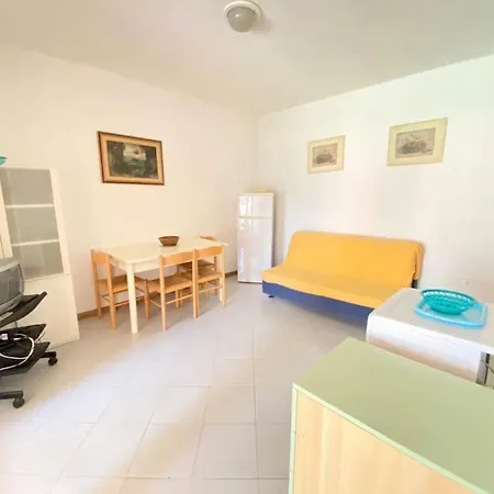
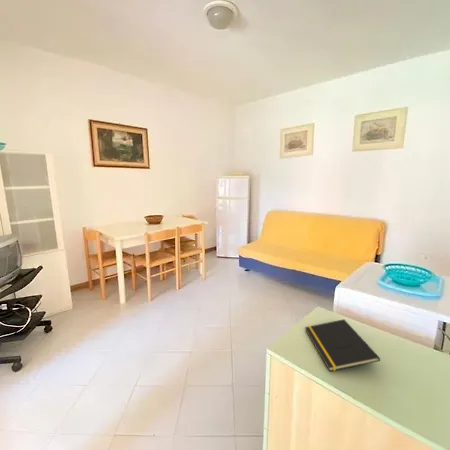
+ notepad [304,318,381,372]
